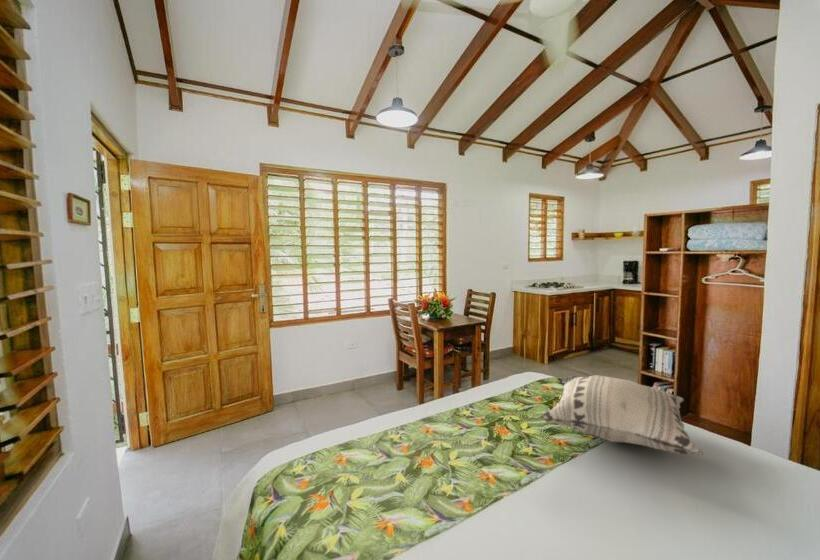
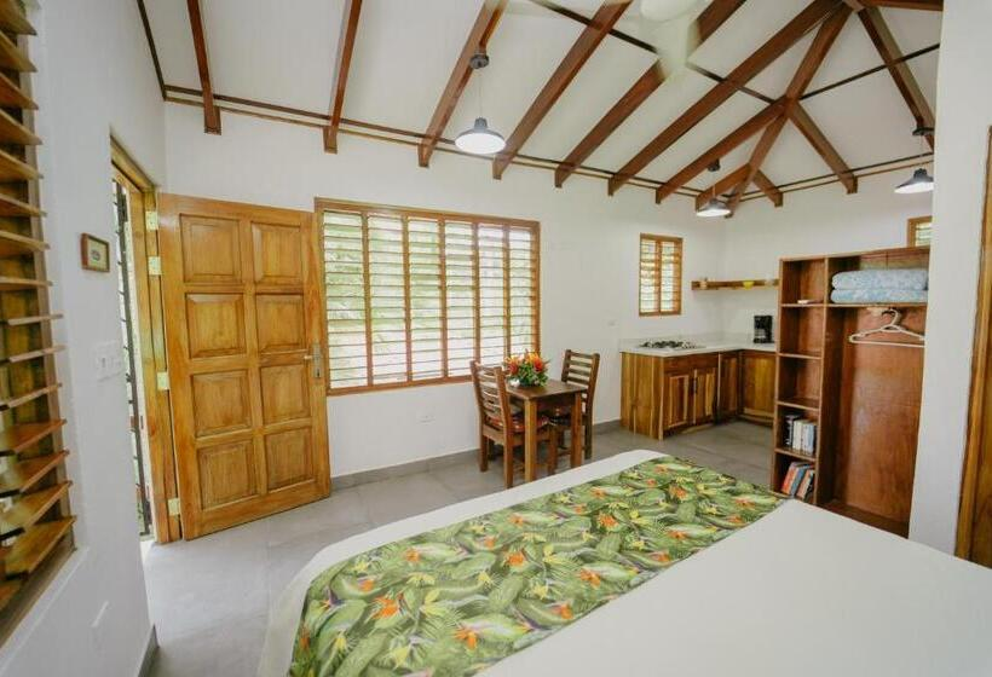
- decorative pillow [540,374,704,456]
